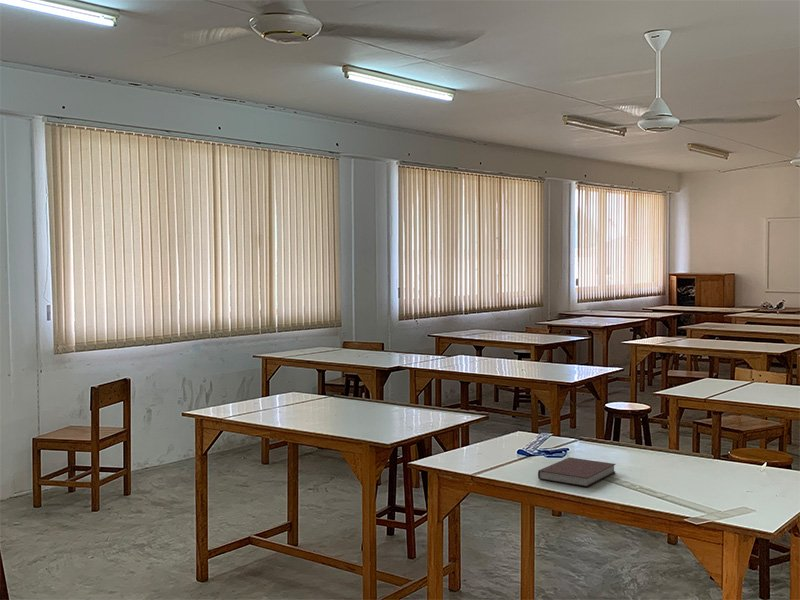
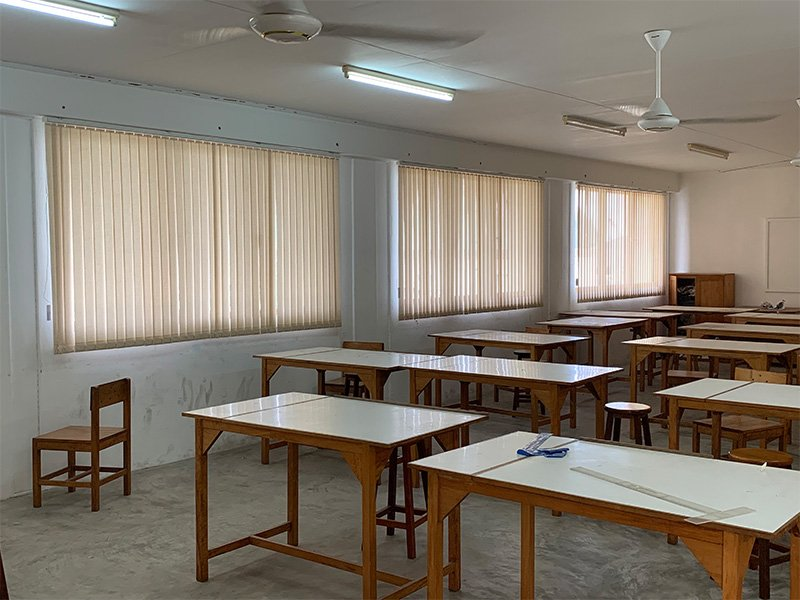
- notebook [537,456,617,488]
